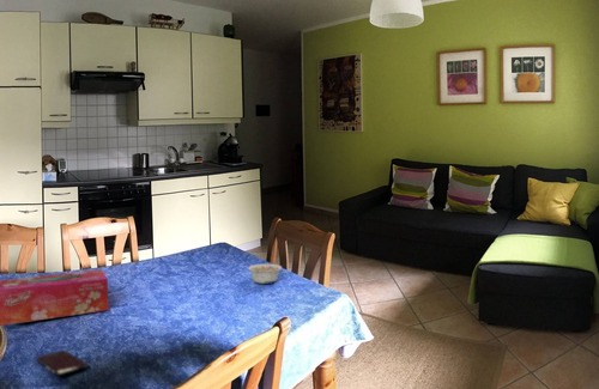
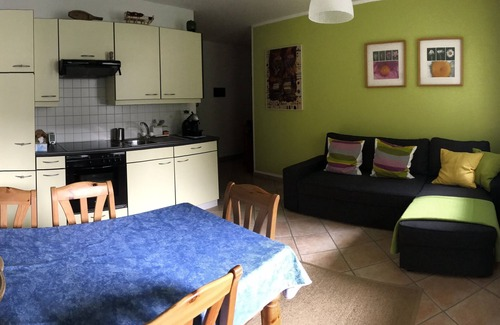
- legume [247,263,283,285]
- smartphone [35,350,90,377]
- tissue box [0,268,110,327]
